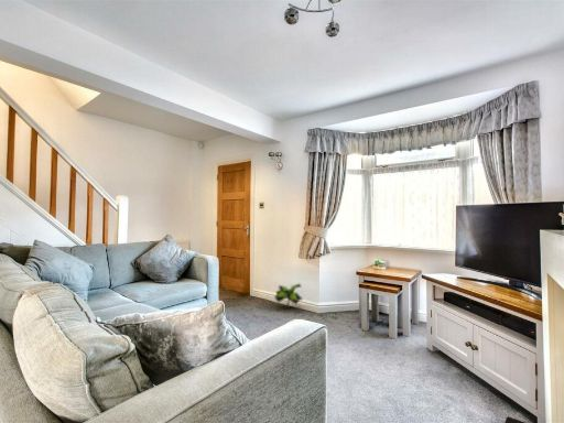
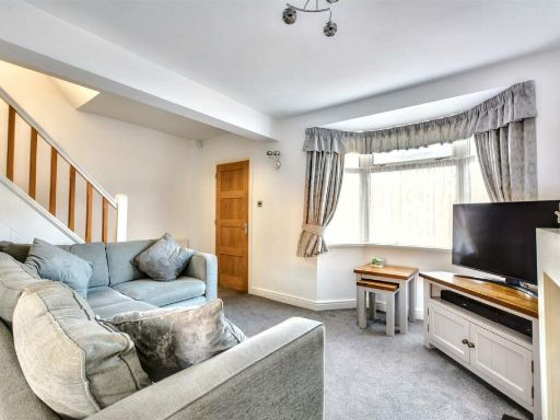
- decorative plant [273,283,303,310]
